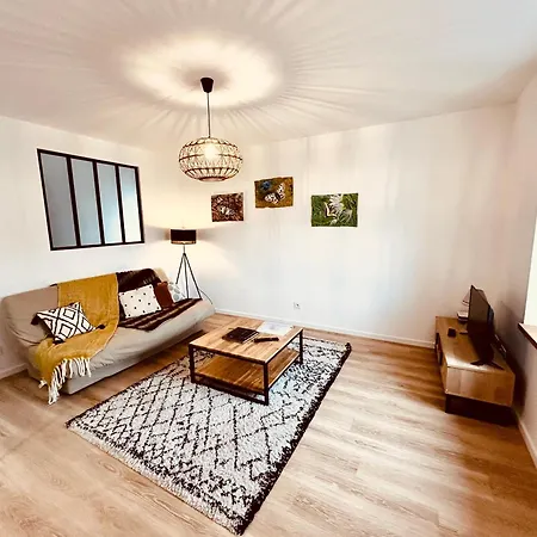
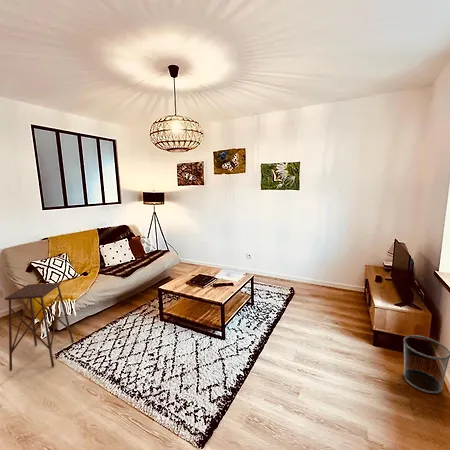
+ waste bin [402,334,450,394]
+ side table [4,282,75,372]
